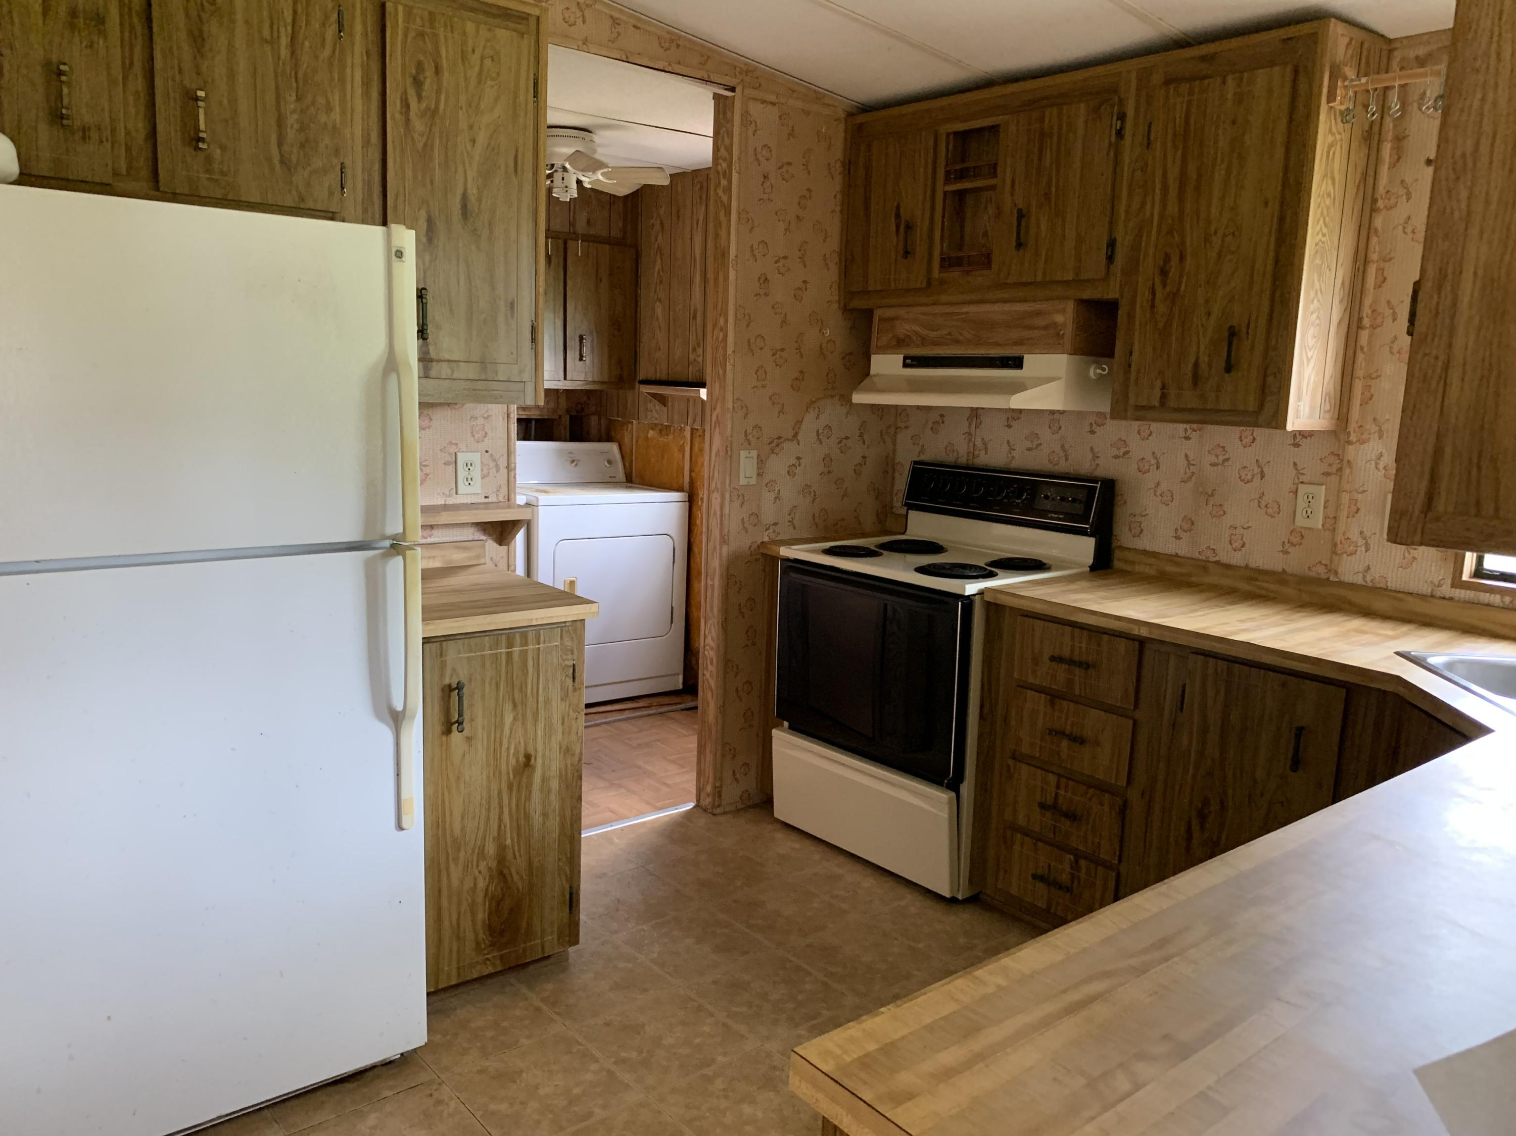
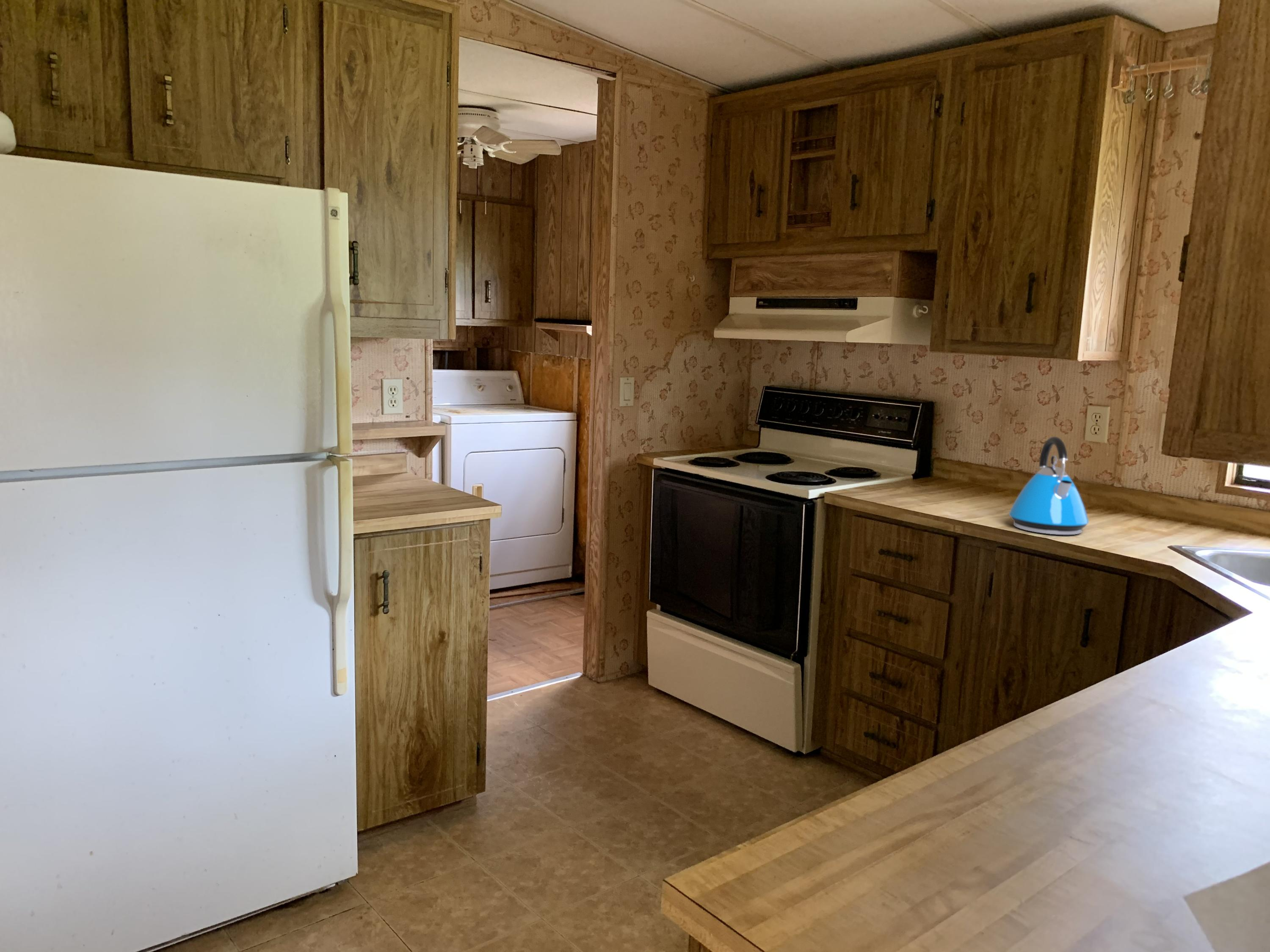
+ kettle [1008,436,1089,535]
